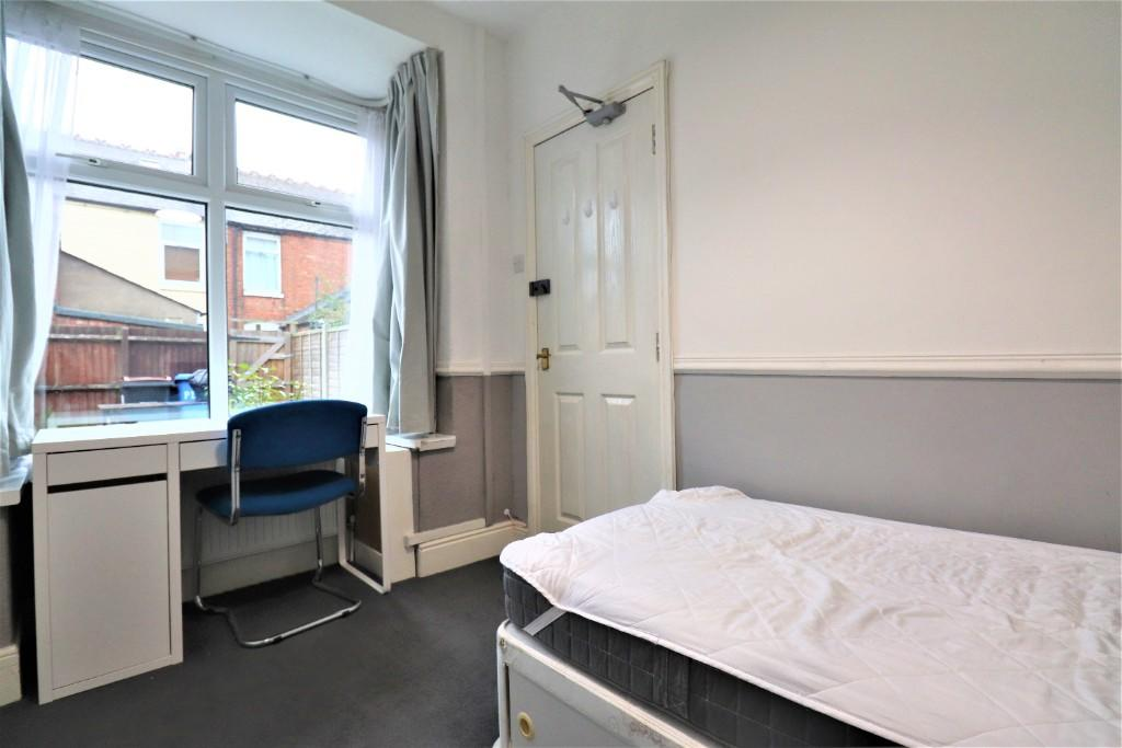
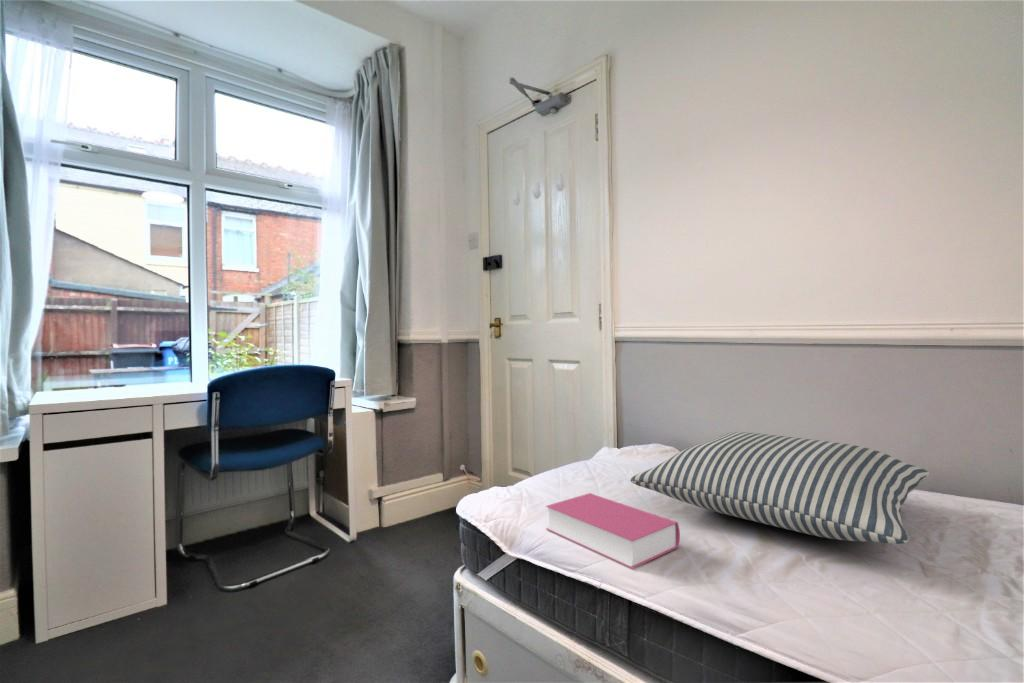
+ book [545,492,681,570]
+ pillow [629,431,930,545]
